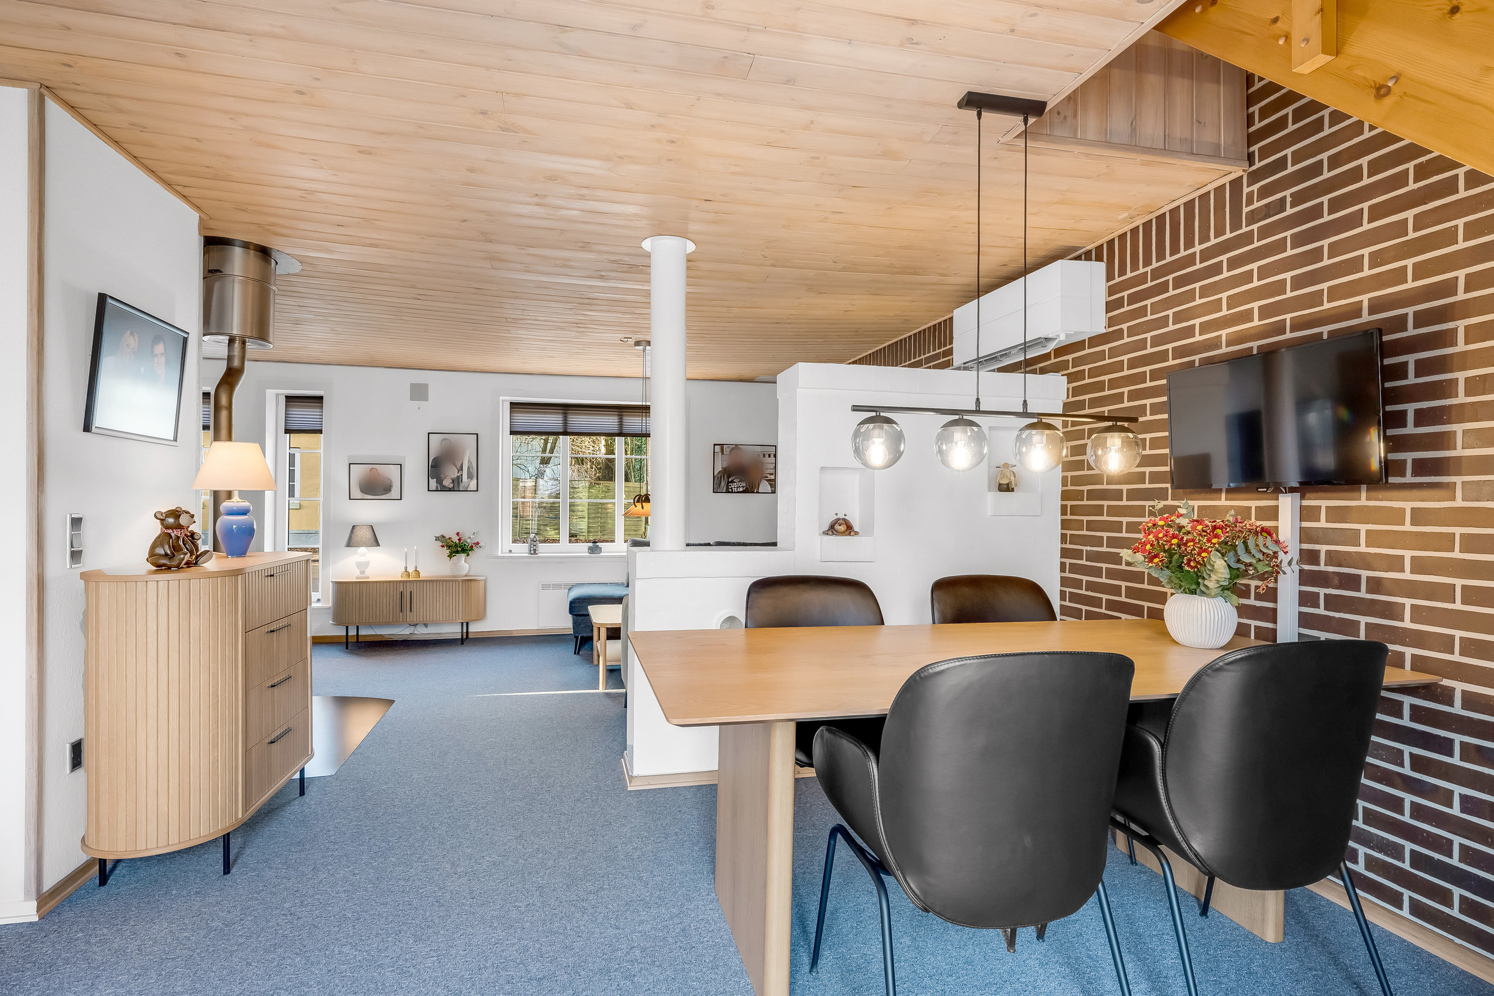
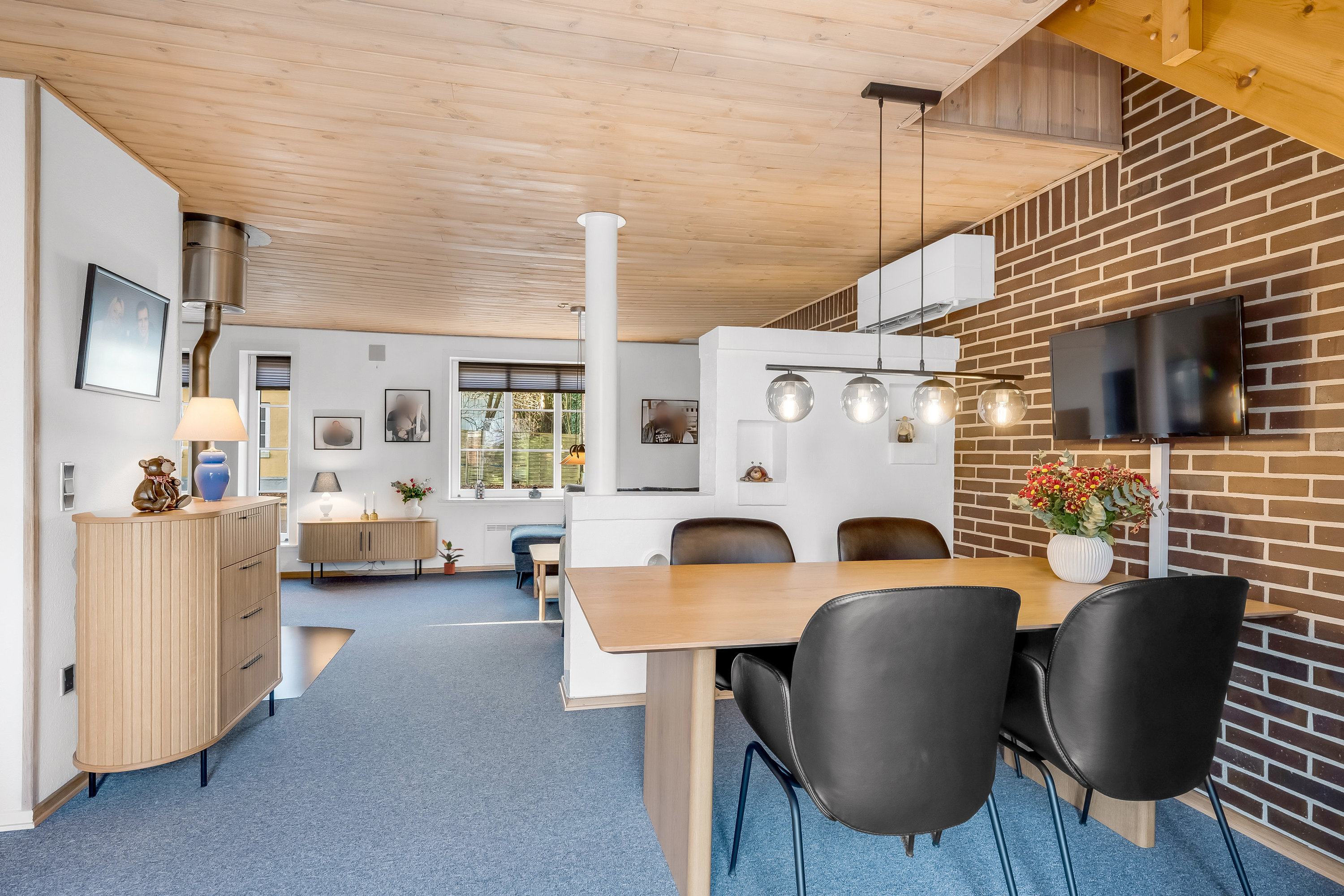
+ potted plant [436,539,465,575]
